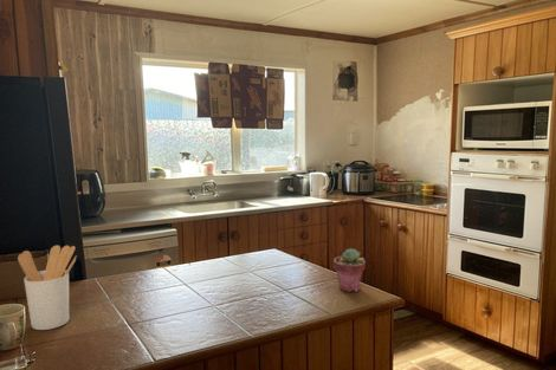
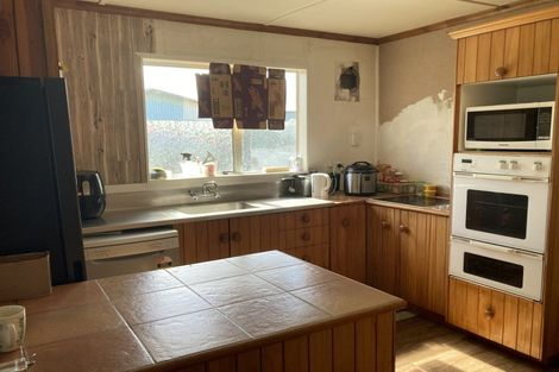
- potted succulent [332,247,367,293]
- utensil holder [17,245,78,331]
